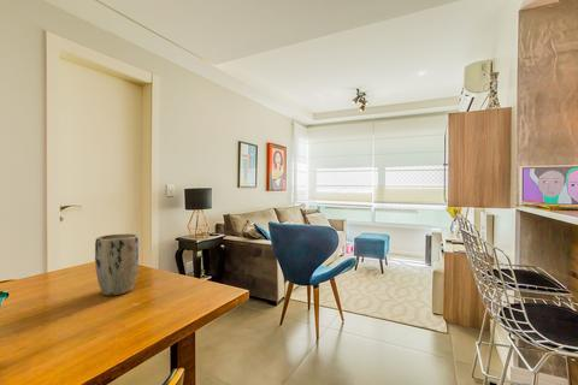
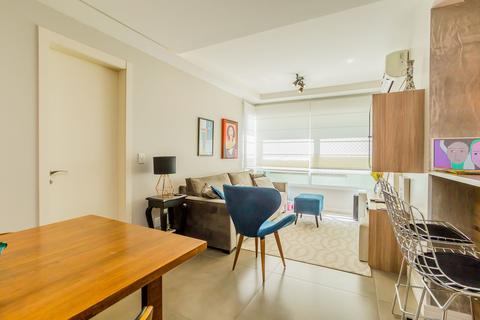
- plant pot [94,232,140,296]
